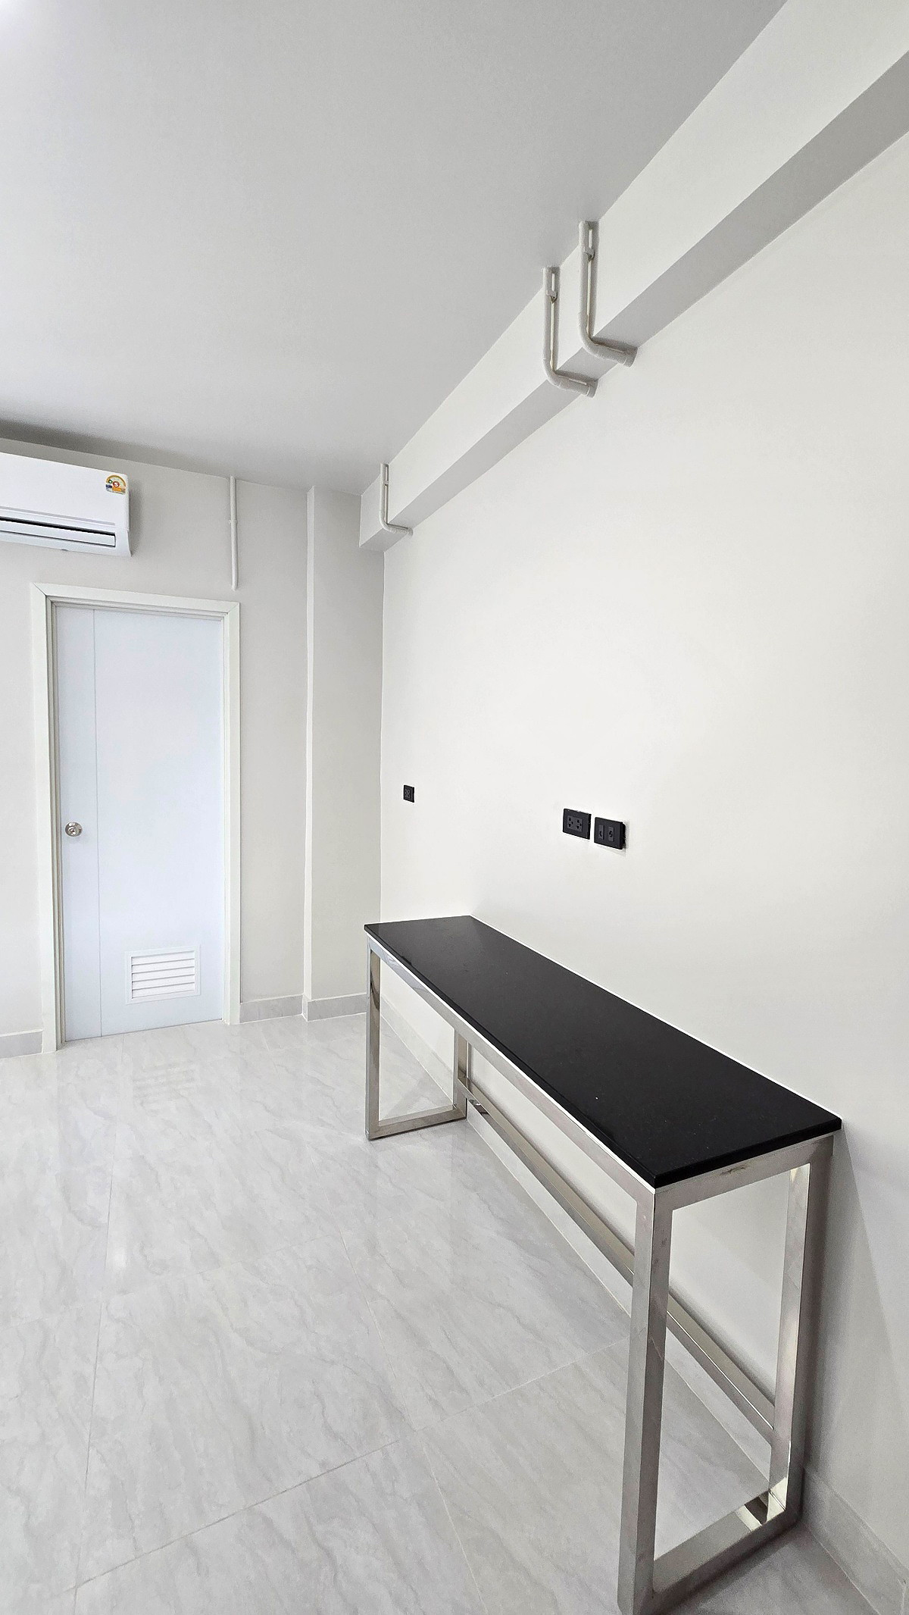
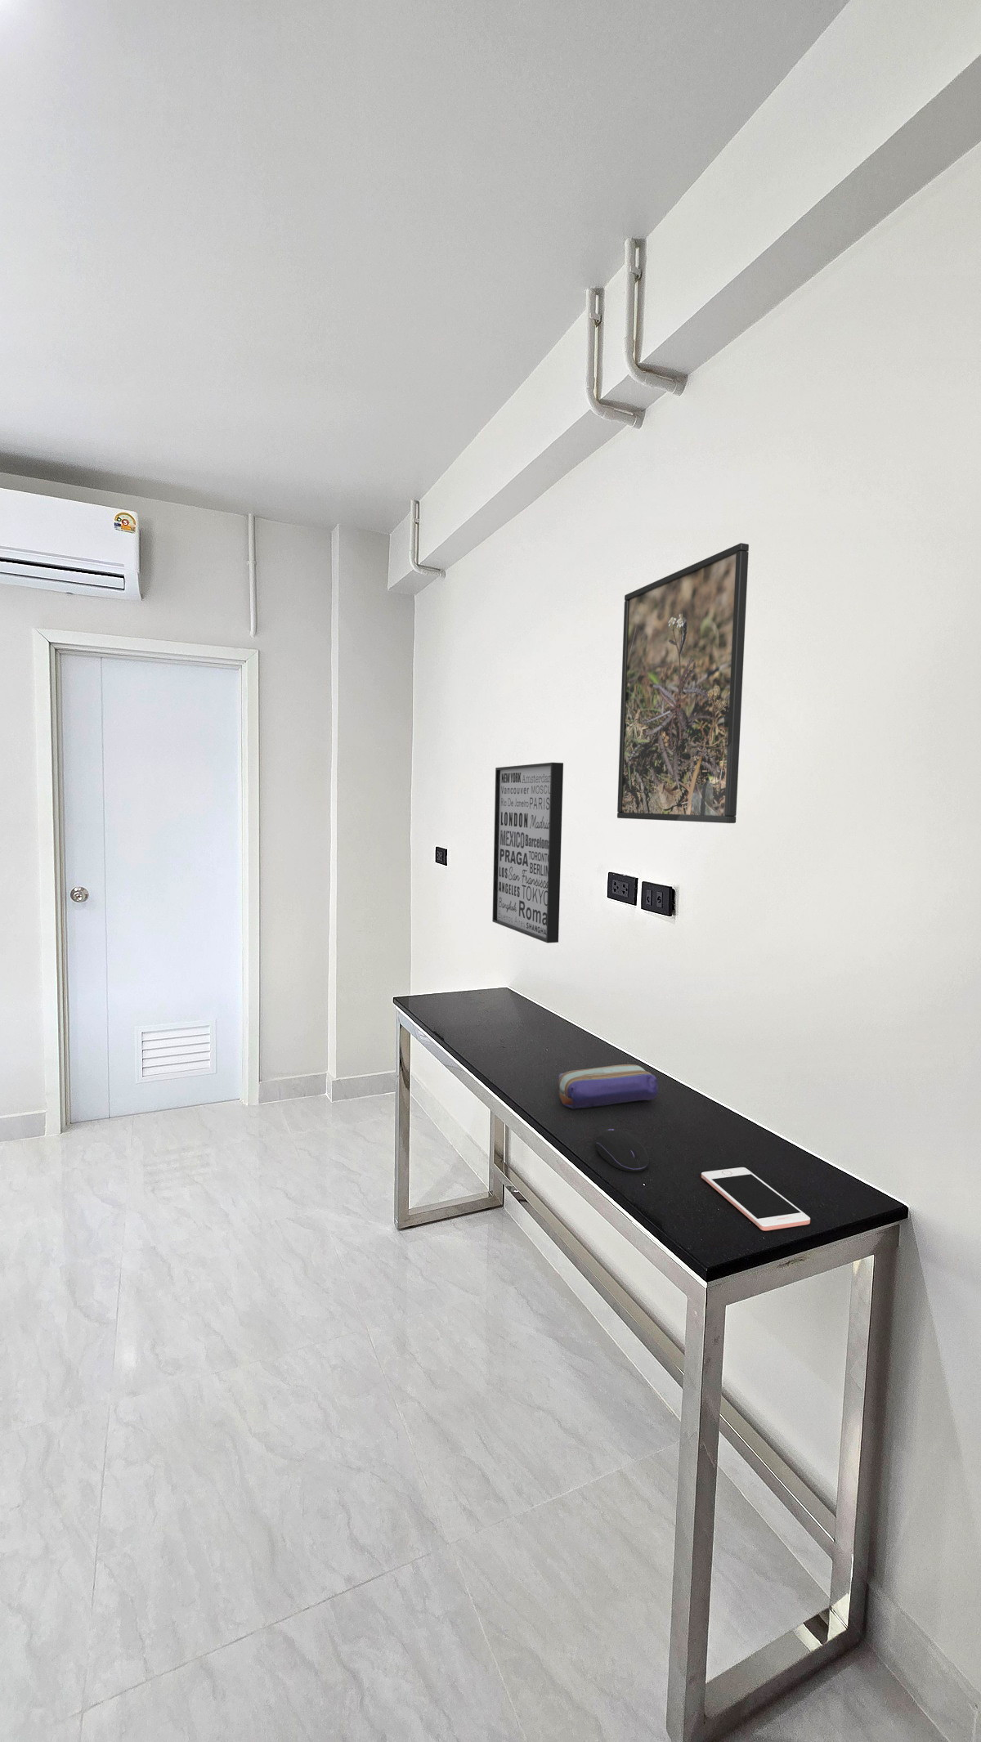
+ wall art [492,762,563,944]
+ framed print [616,542,750,824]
+ computer mouse [595,1128,650,1172]
+ cell phone [701,1167,811,1231]
+ pencil case [557,1064,659,1109]
